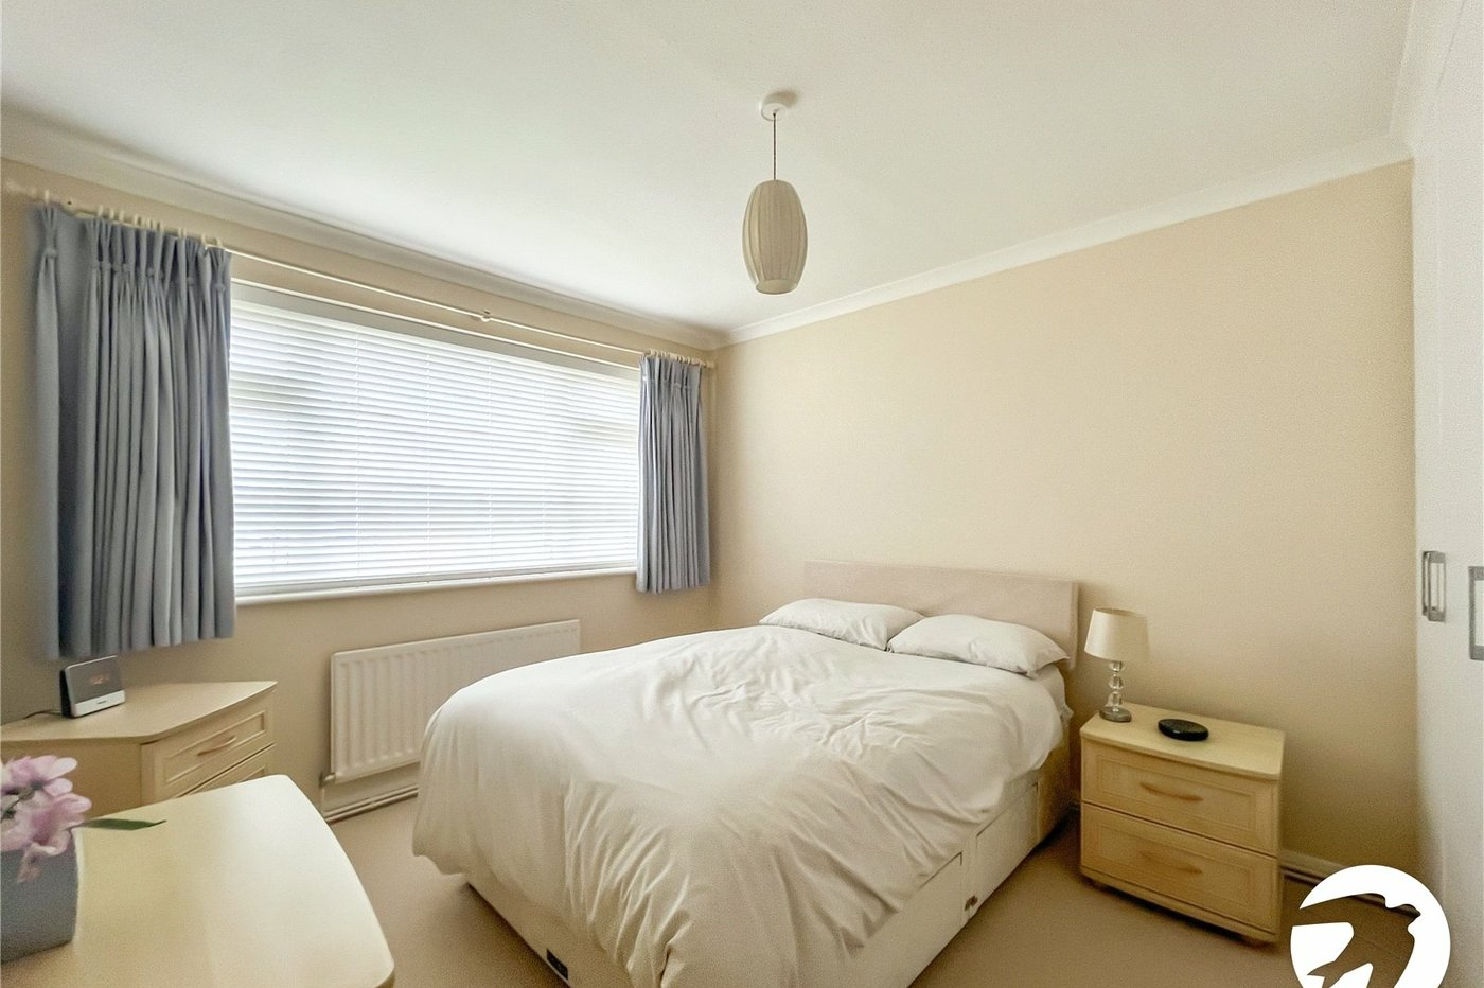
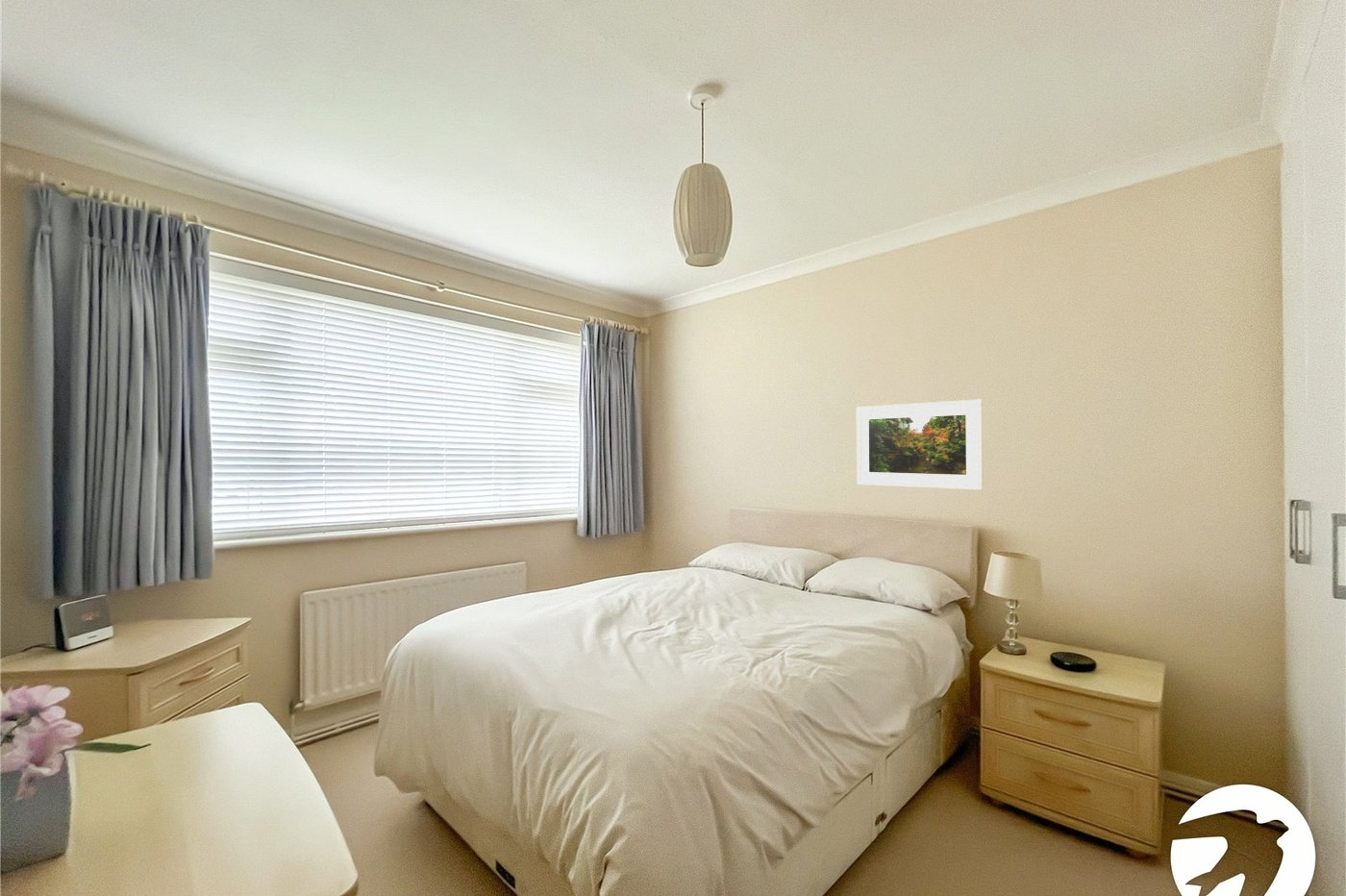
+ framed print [856,398,985,491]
